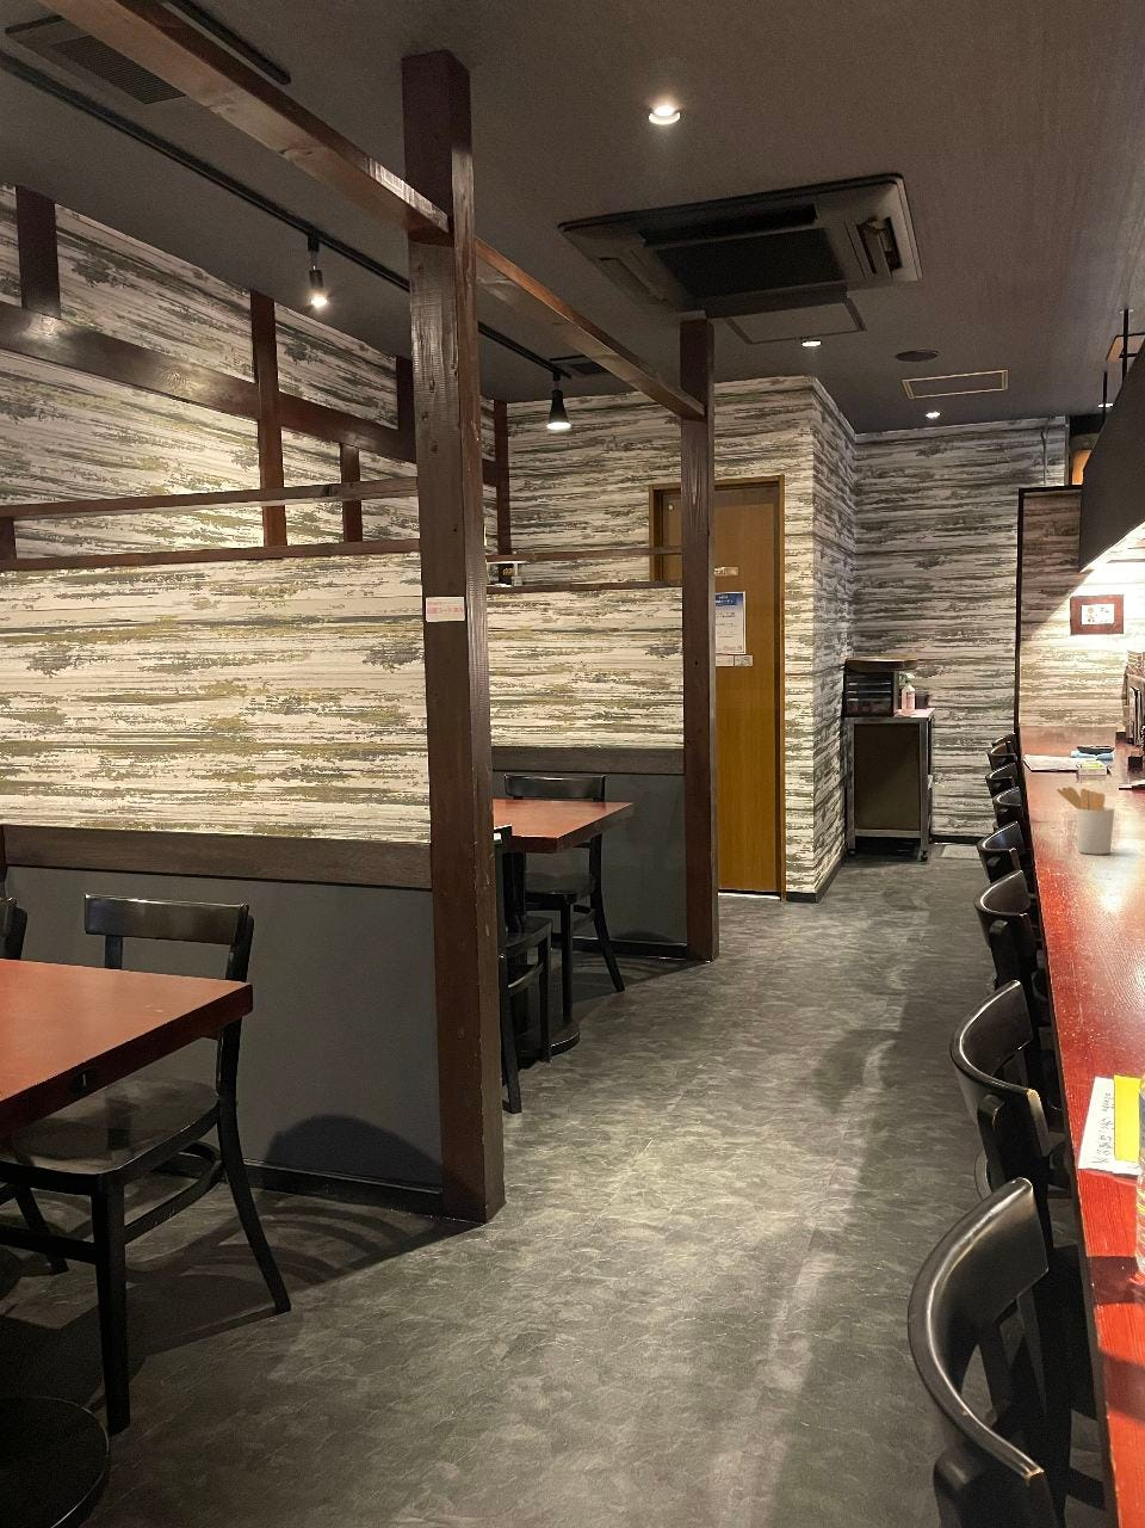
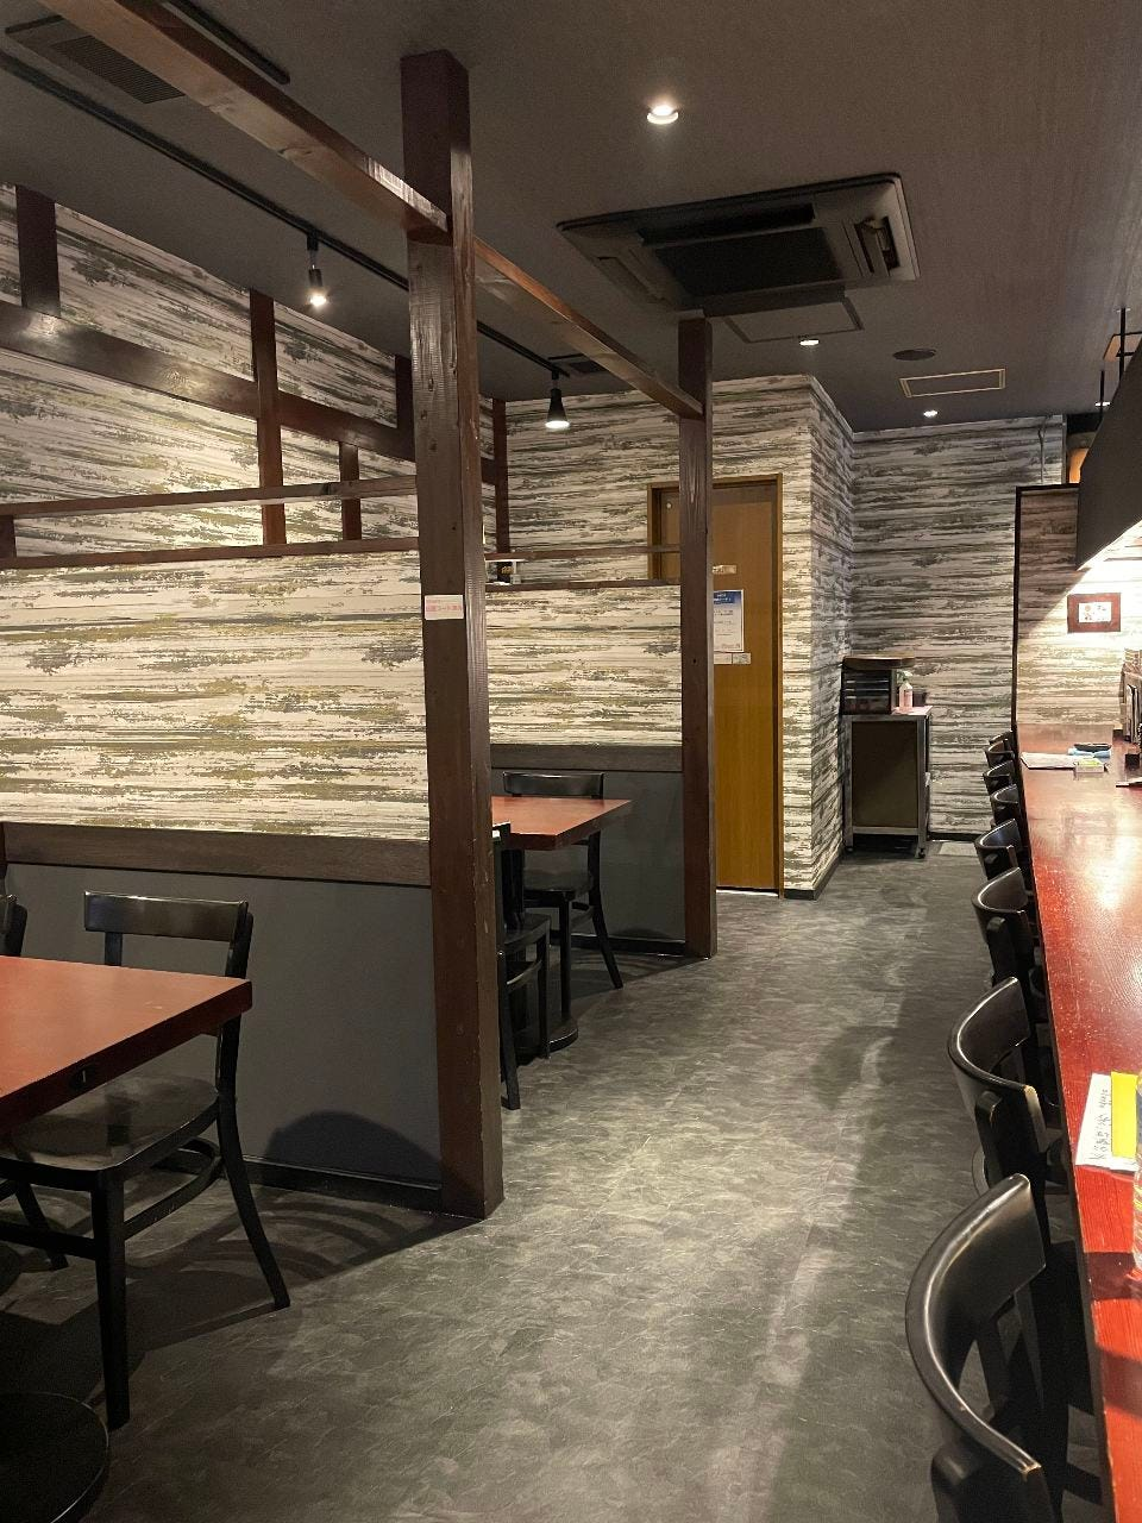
- utensil holder [1056,786,1115,854]
